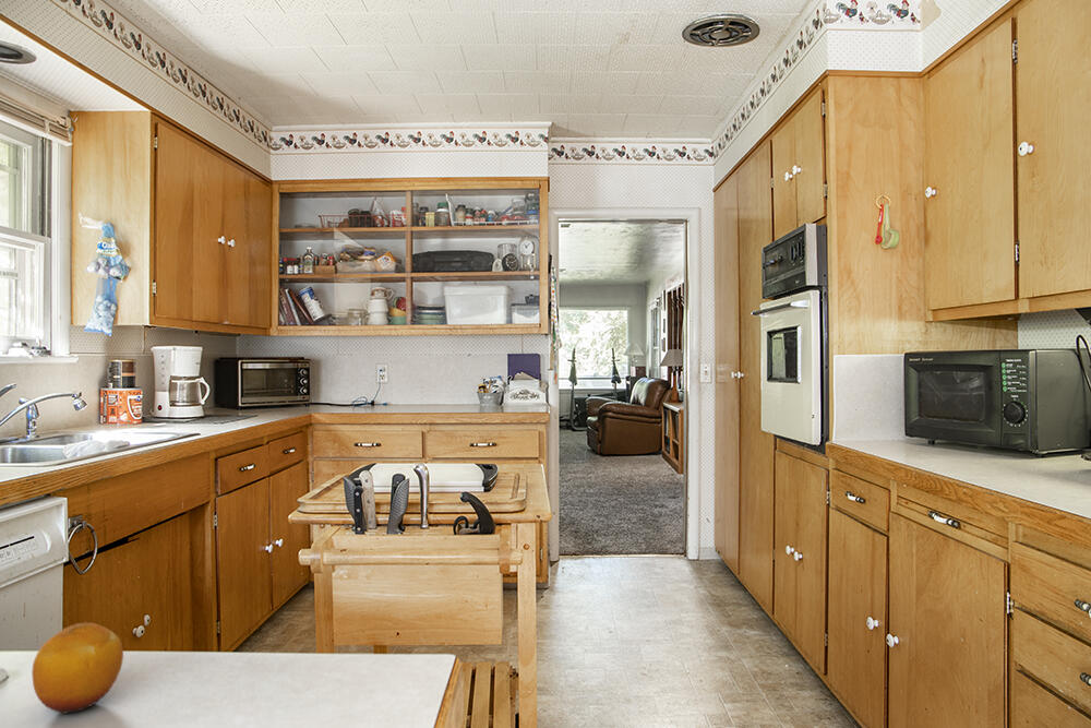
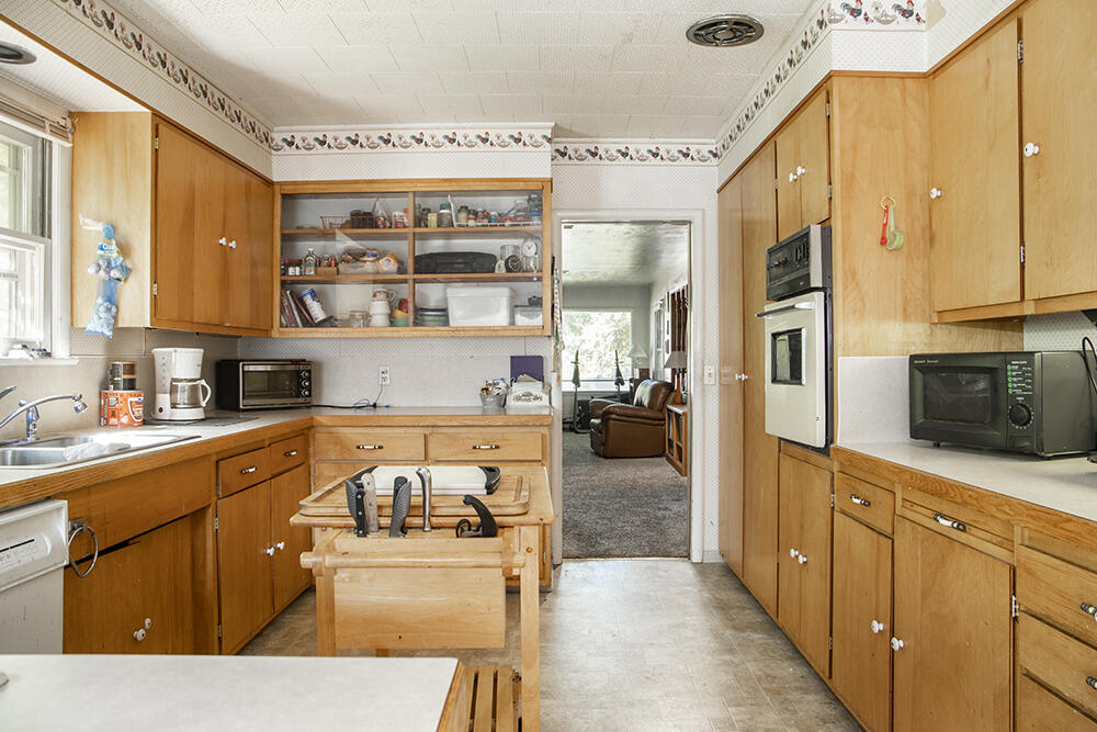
- fruit [31,621,124,715]
